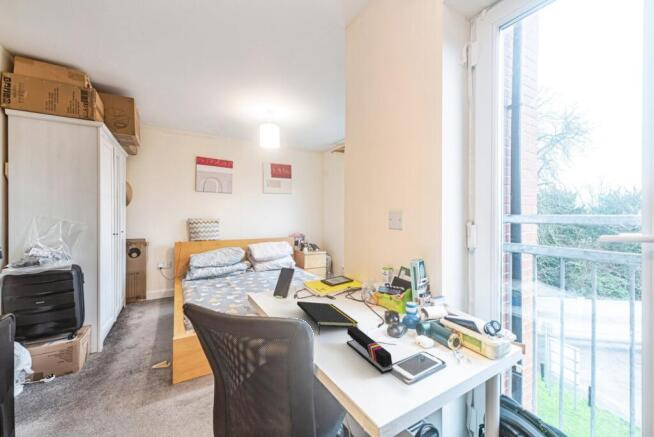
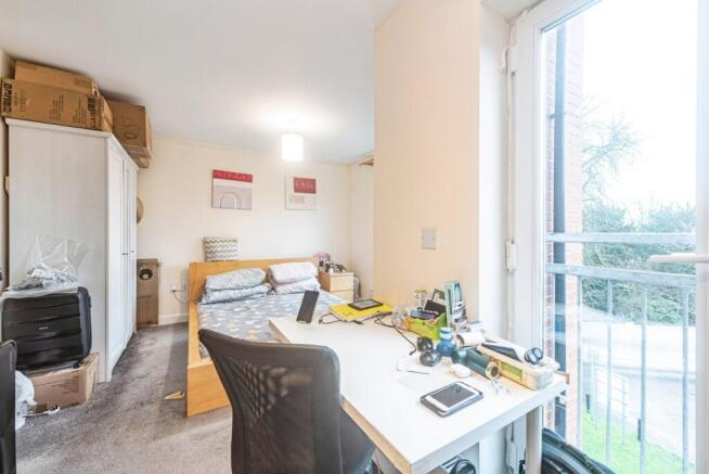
- stapler [346,326,394,374]
- notepad [296,300,359,336]
